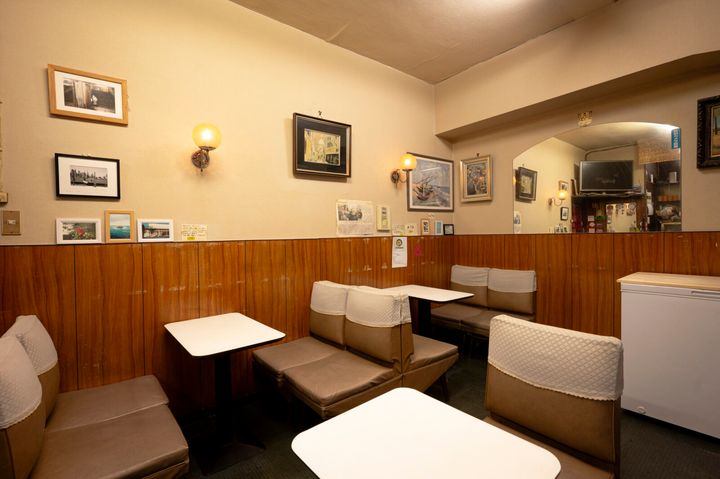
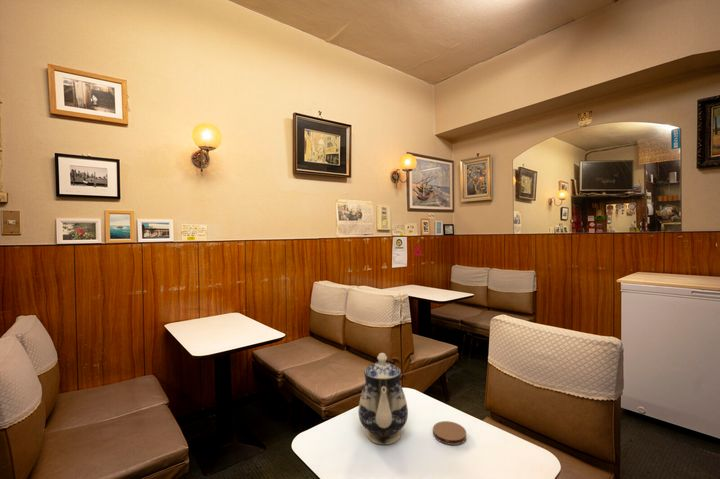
+ coaster [432,420,467,446]
+ teapot [358,352,409,446]
